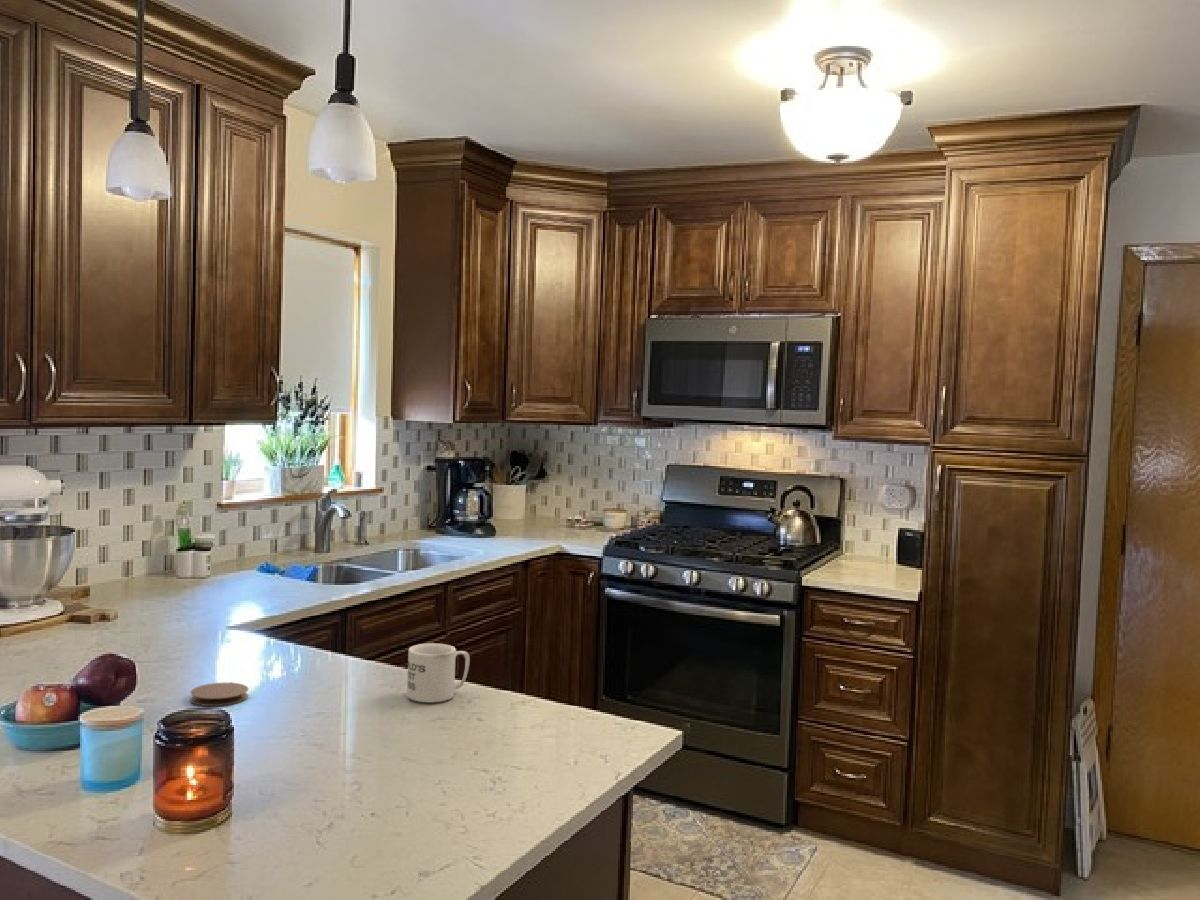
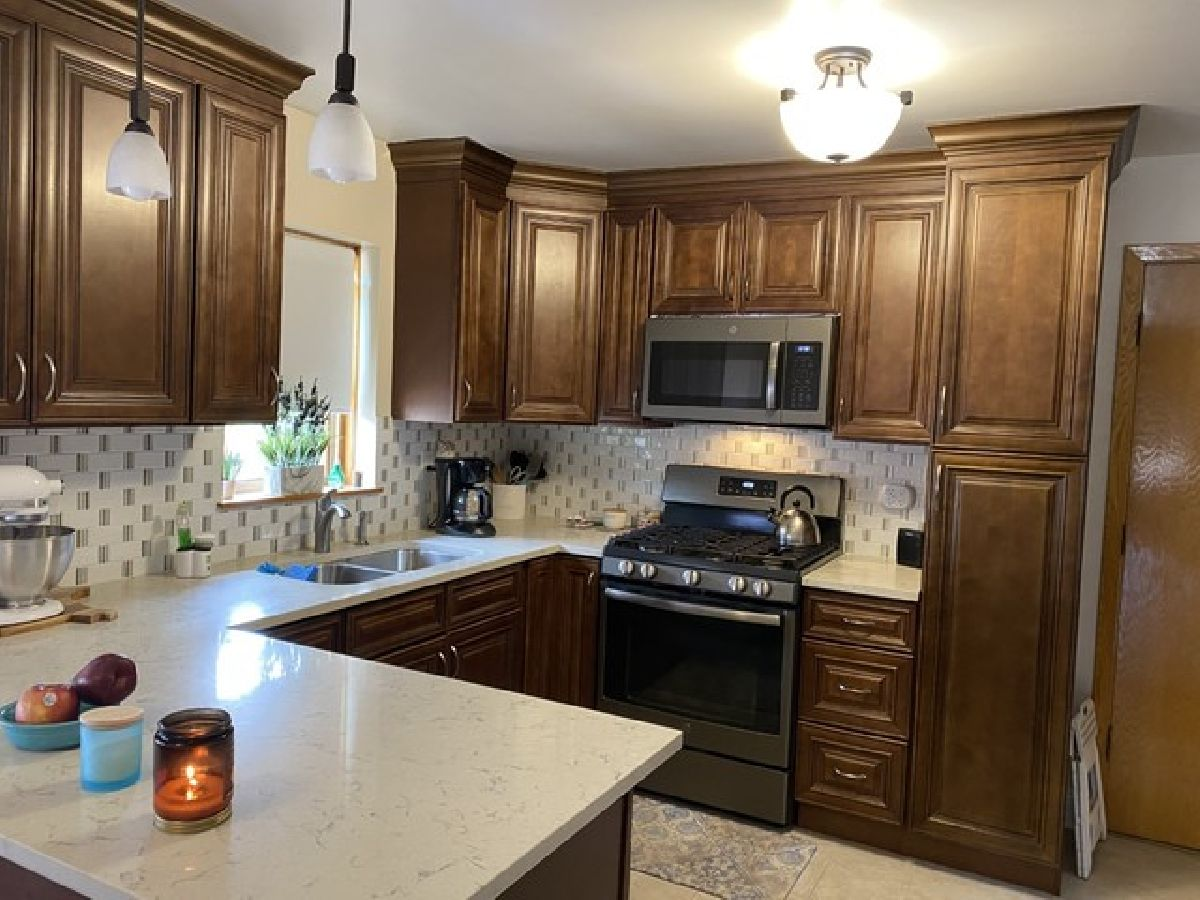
- mug [406,642,471,703]
- coaster [189,681,249,707]
